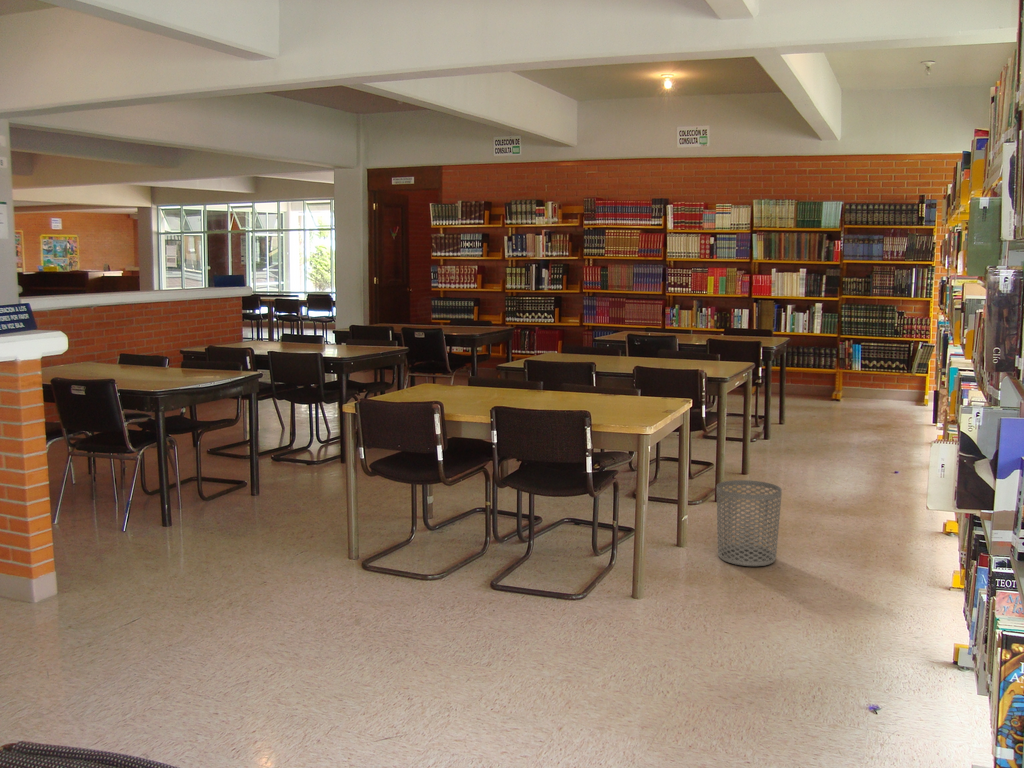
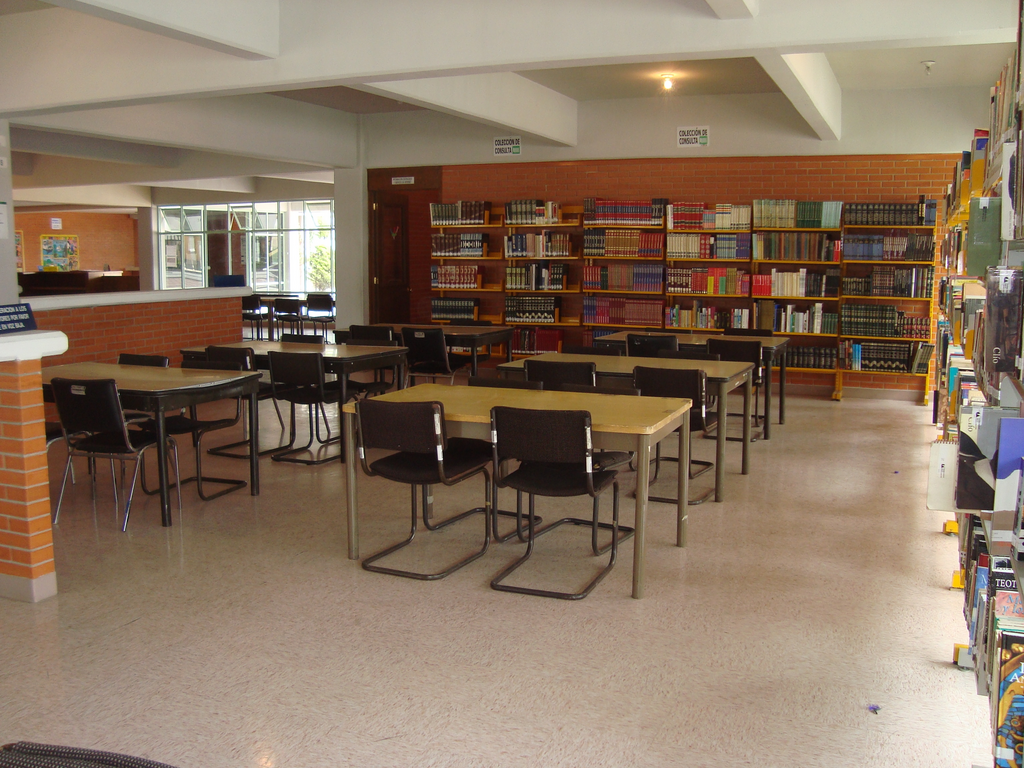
- waste bin [716,479,783,567]
